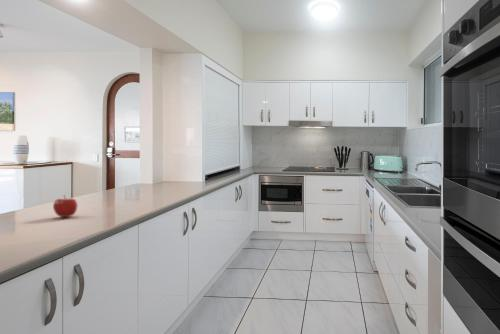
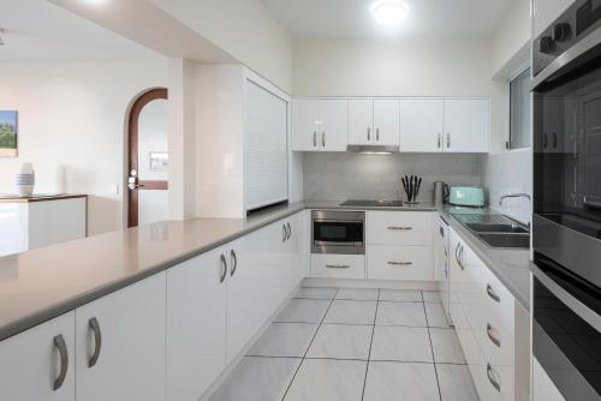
- fruit [52,194,78,218]
